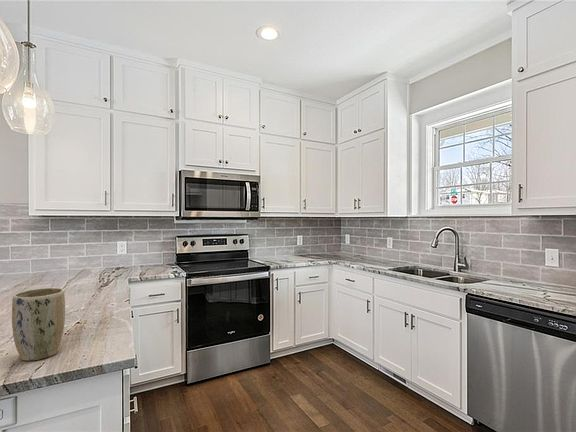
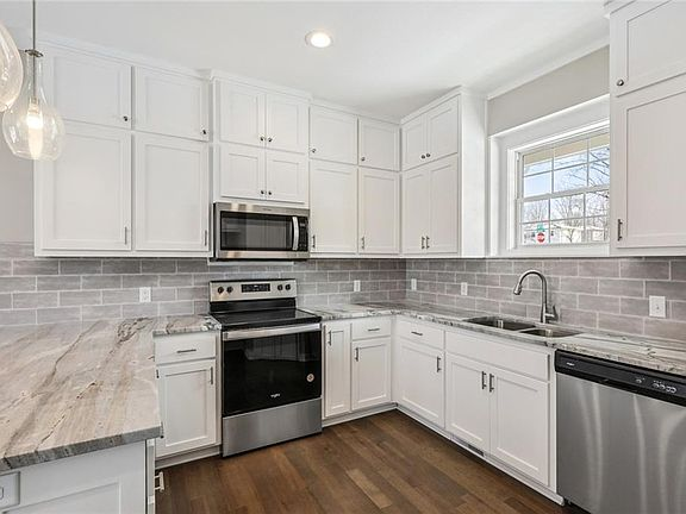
- plant pot [11,287,66,362]
